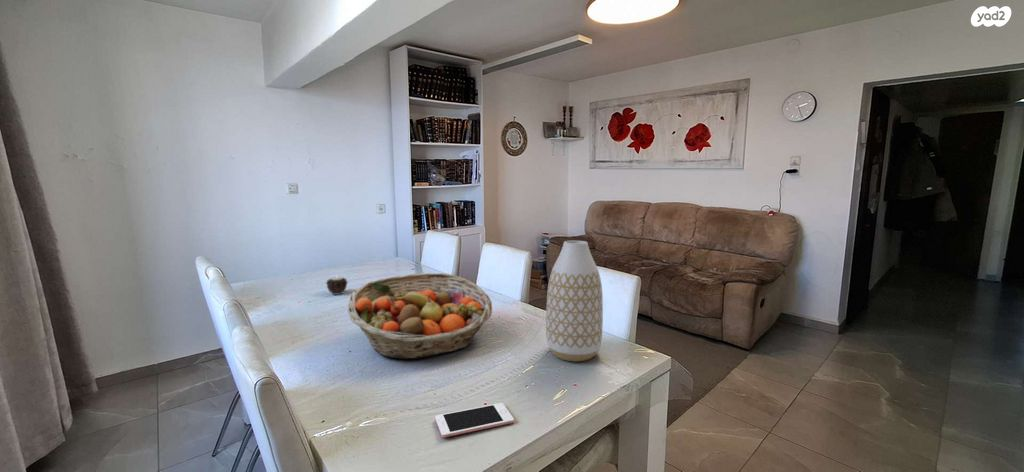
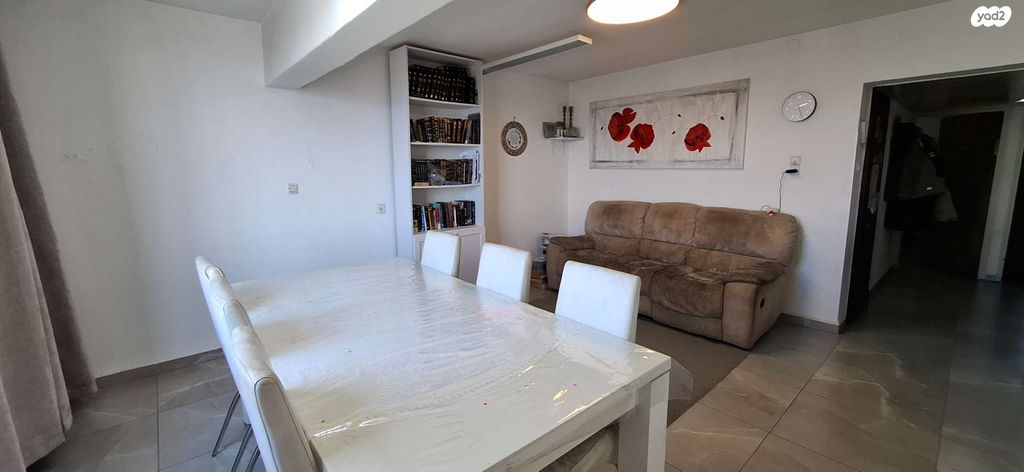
- fruit basket [347,272,493,360]
- vase [545,240,604,363]
- cell phone [434,402,515,439]
- candle [325,275,349,296]
